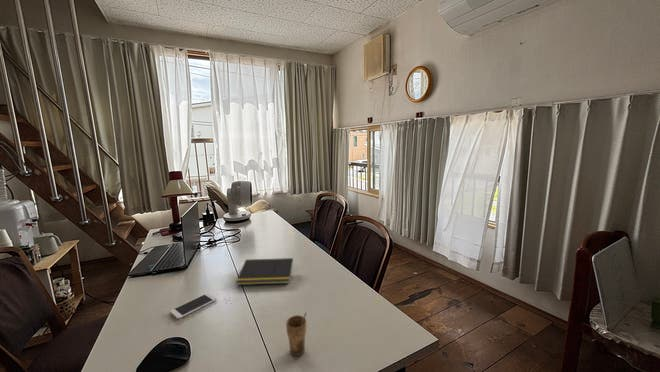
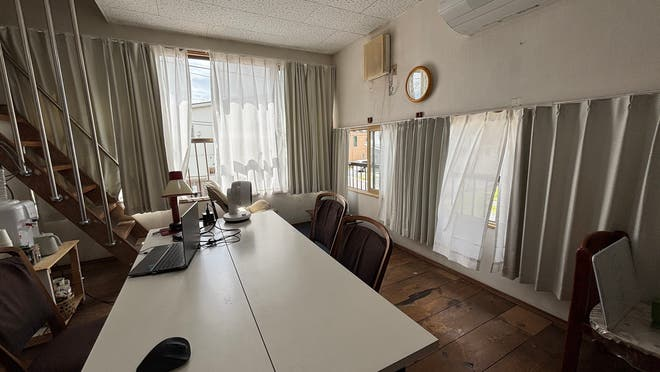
- smartphone [169,292,218,320]
- notepad [235,257,294,286]
- cup [285,311,308,357]
